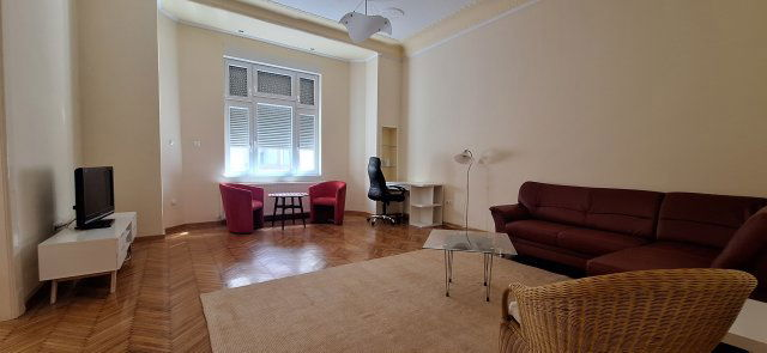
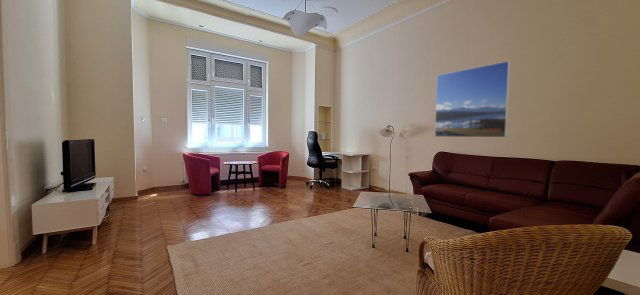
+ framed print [434,60,511,139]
